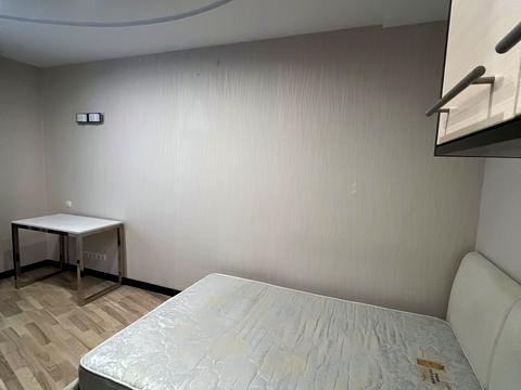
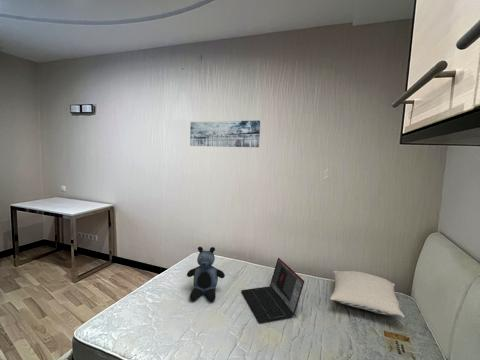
+ laptop [241,257,305,324]
+ teddy bear [186,246,226,303]
+ wall art [189,119,261,148]
+ pillow [329,270,406,319]
